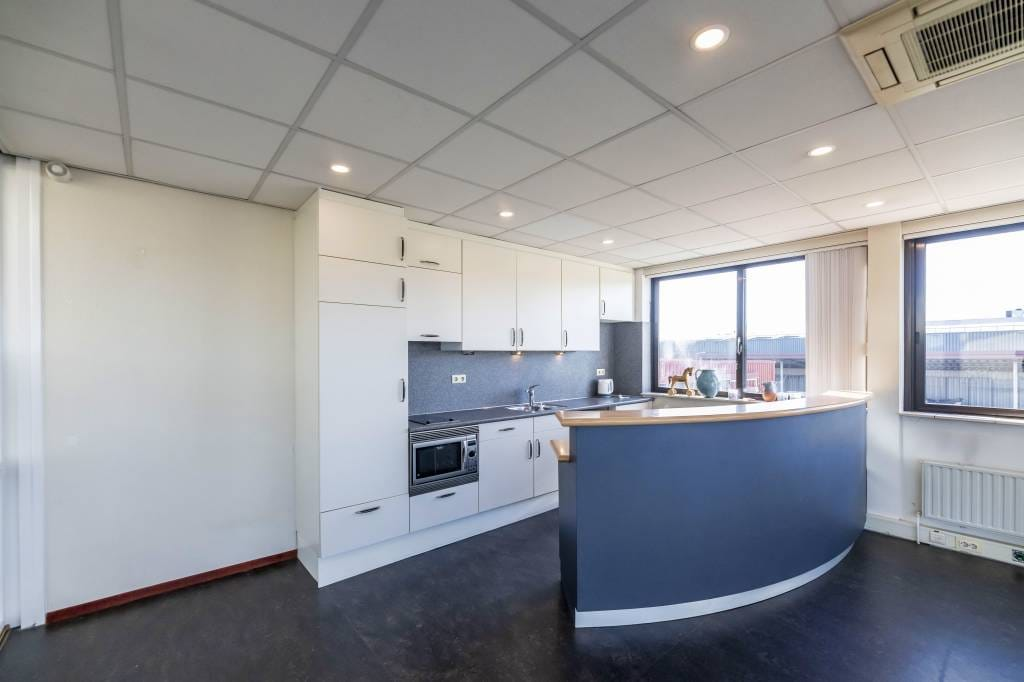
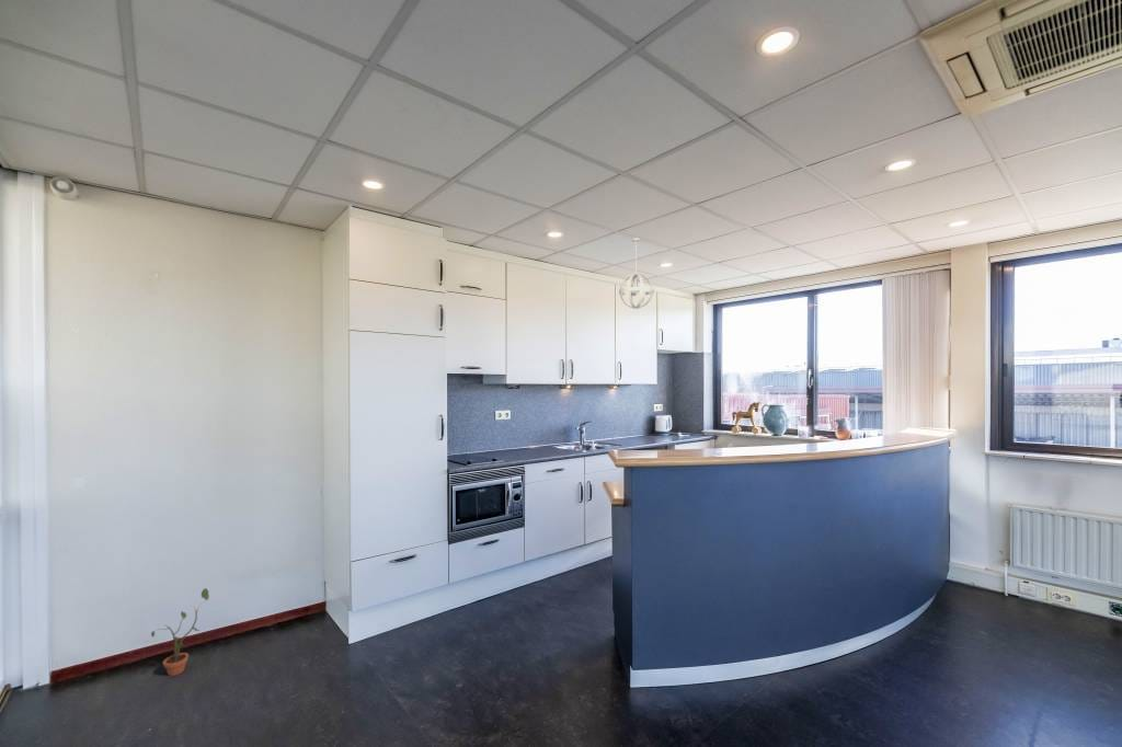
+ pendant light [618,237,655,310]
+ potted plant [150,587,210,677]
